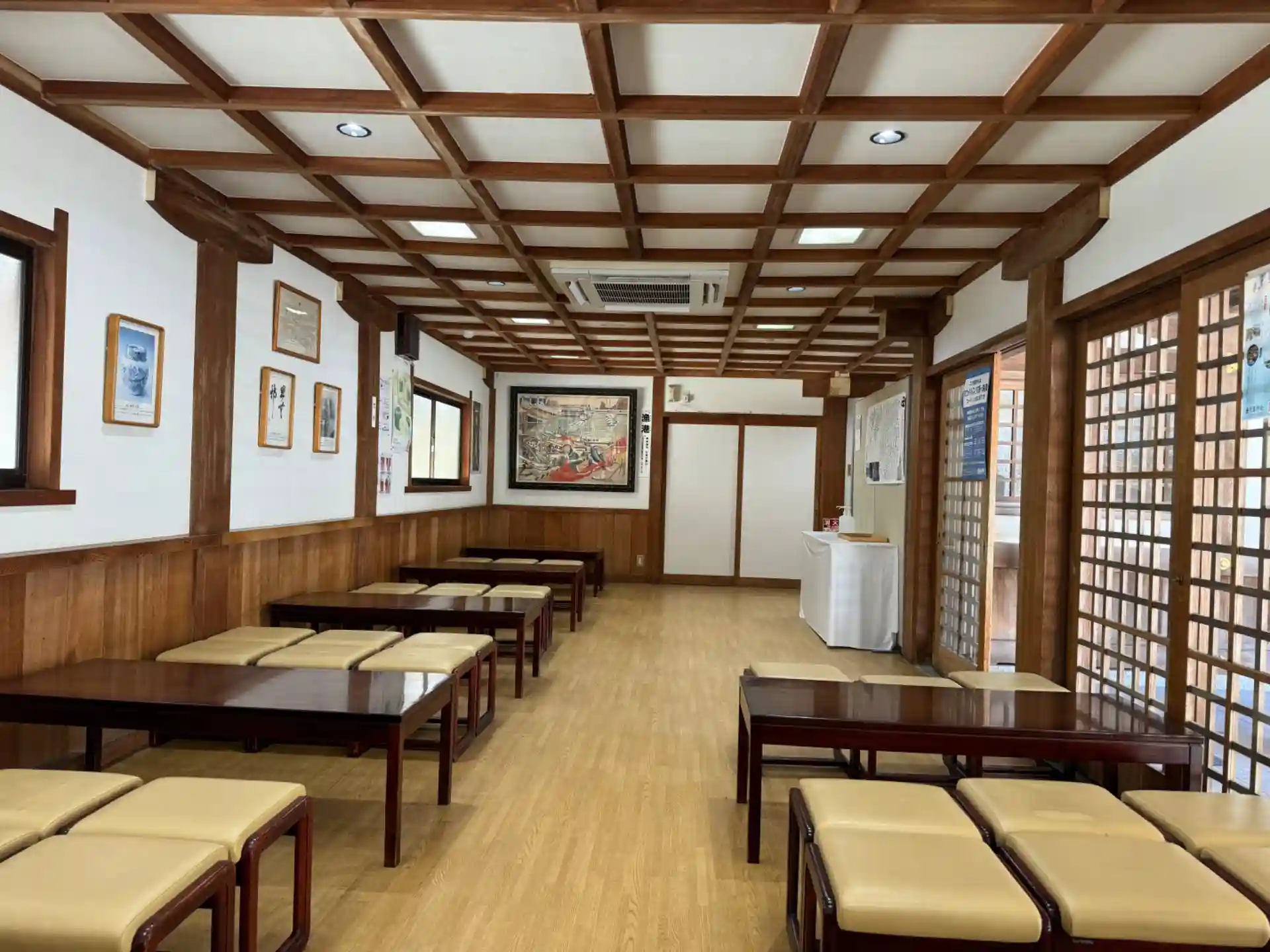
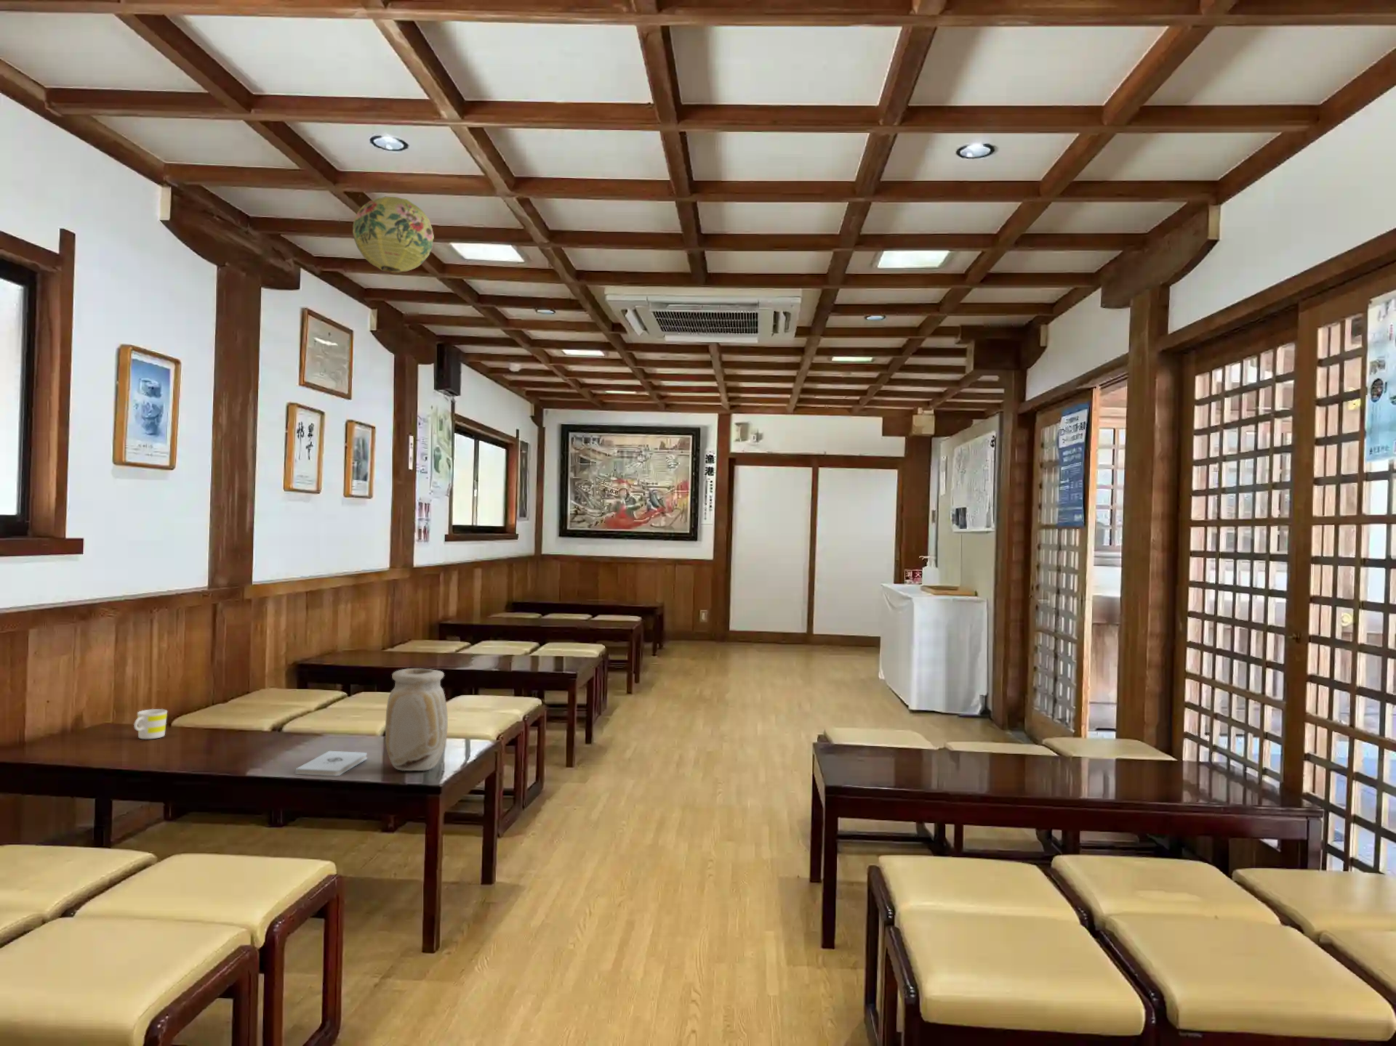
+ mug [133,709,168,739]
+ vase [385,668,448,771]
+ notepad [296,750,368,777]
+ paper lantern [352,196,435,274]
